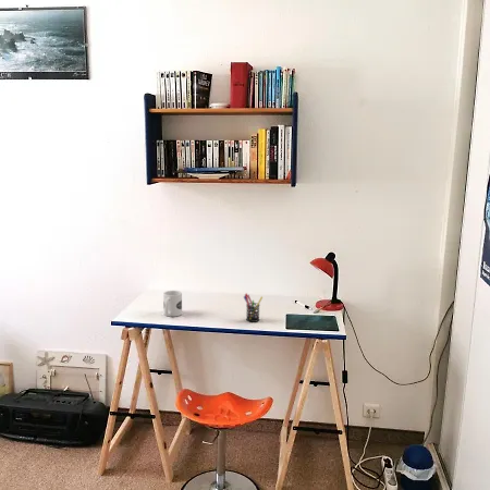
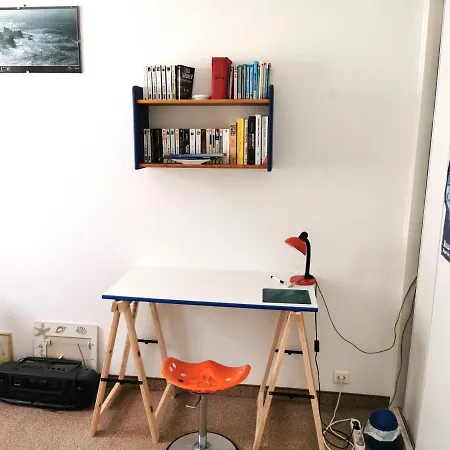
- pen holder [243,292,264,323]
- mug [162,290,183,318]
